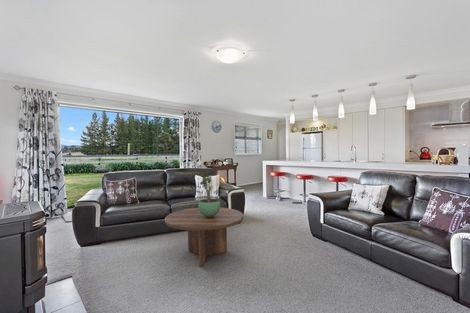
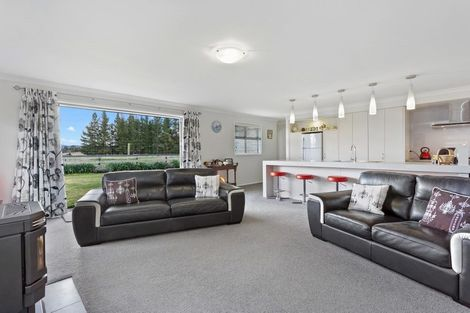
- coffee table [164,206,245,267]
- potted plant [197,172,221,217]
